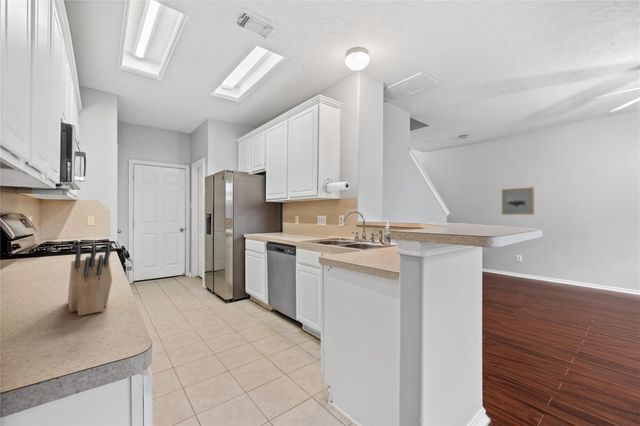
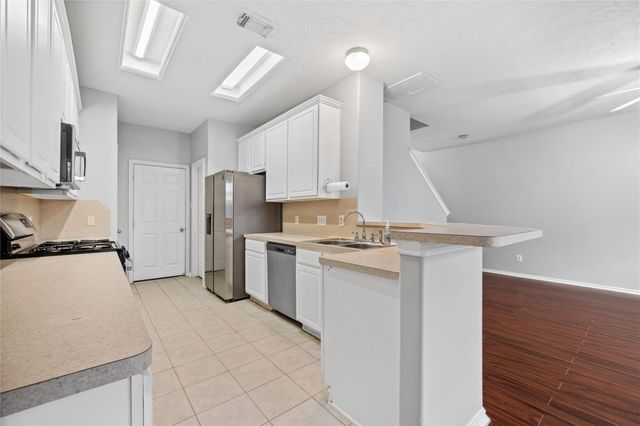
- knife block [67,243,113,317]
- wall art [501,186,535,216]
